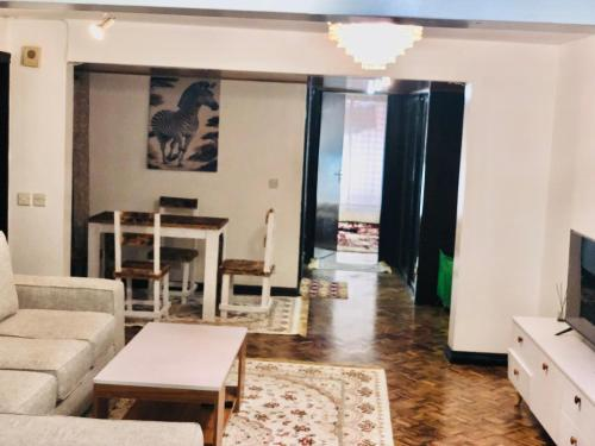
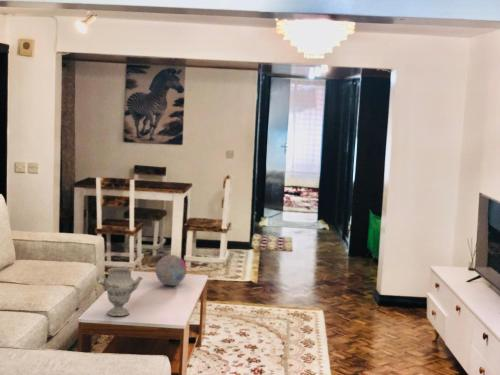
+ decorative vase [95,267,144,317]
+ decorative ball [155,254,187,287]
